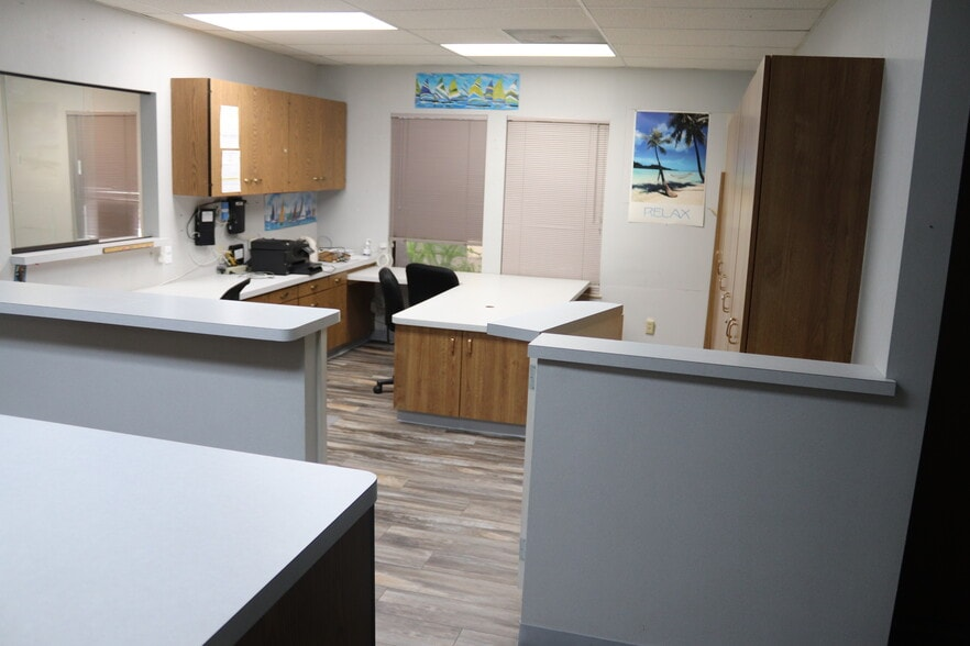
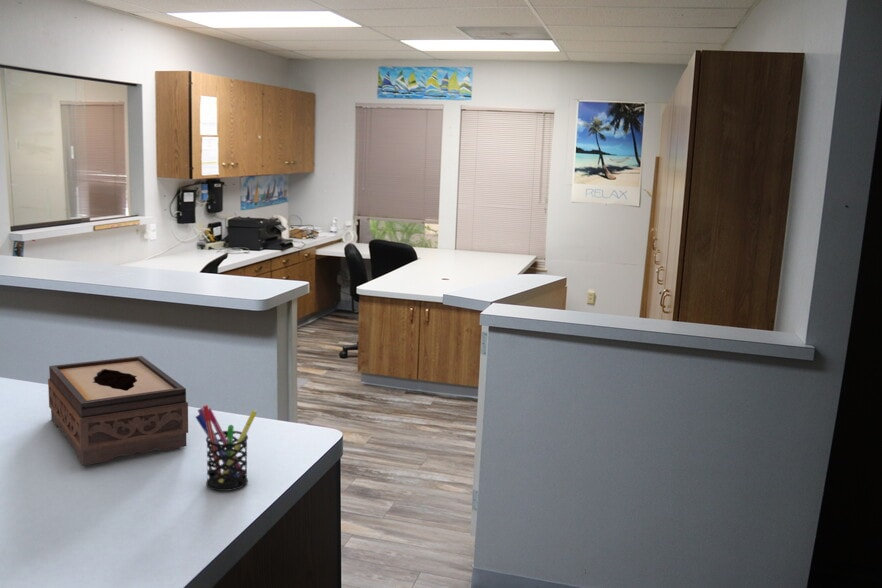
+ pen holder [194,404,258,492]
+ tissue box [47,355,189,466]
